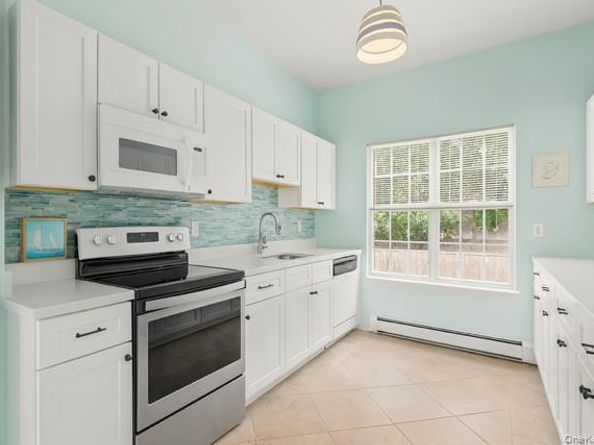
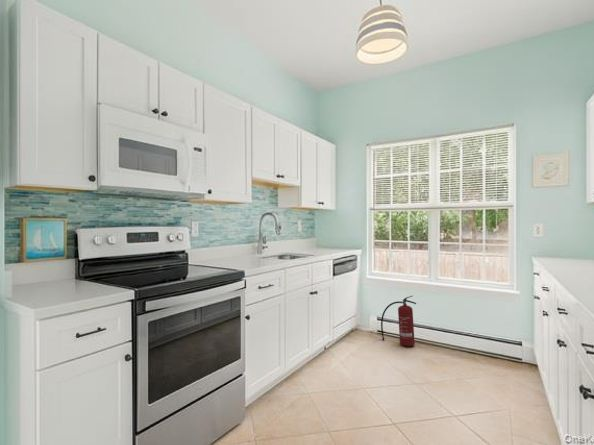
+ fire extinguisher [380,295,417,347]
